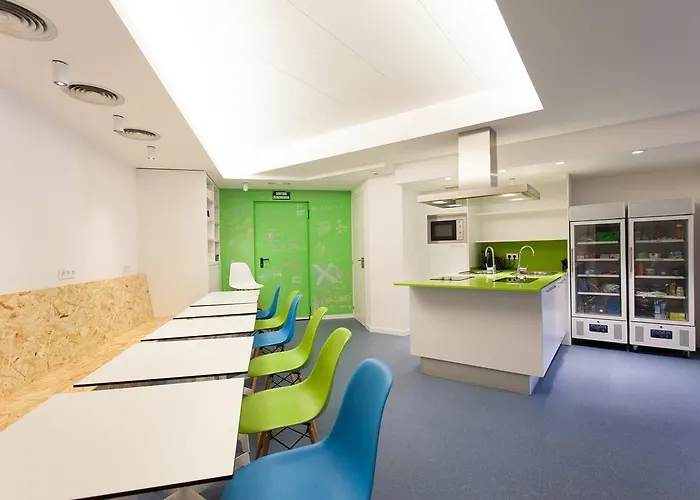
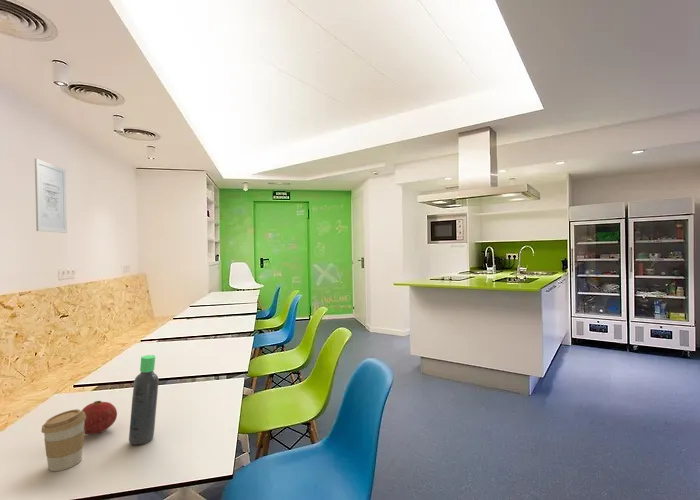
+ fruit [81,400,118,436]
+ wall art [34,158,68,234]
+ coffee cup [40,408,86,472]
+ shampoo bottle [128,354,159,445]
